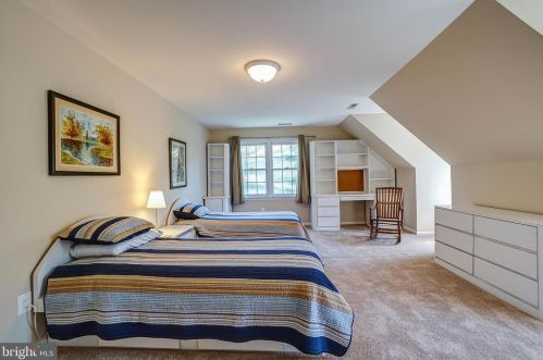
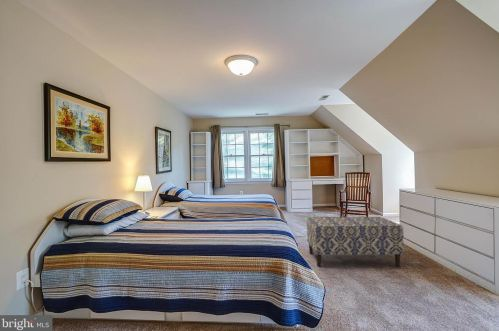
+ bench [306,216,405,268]
